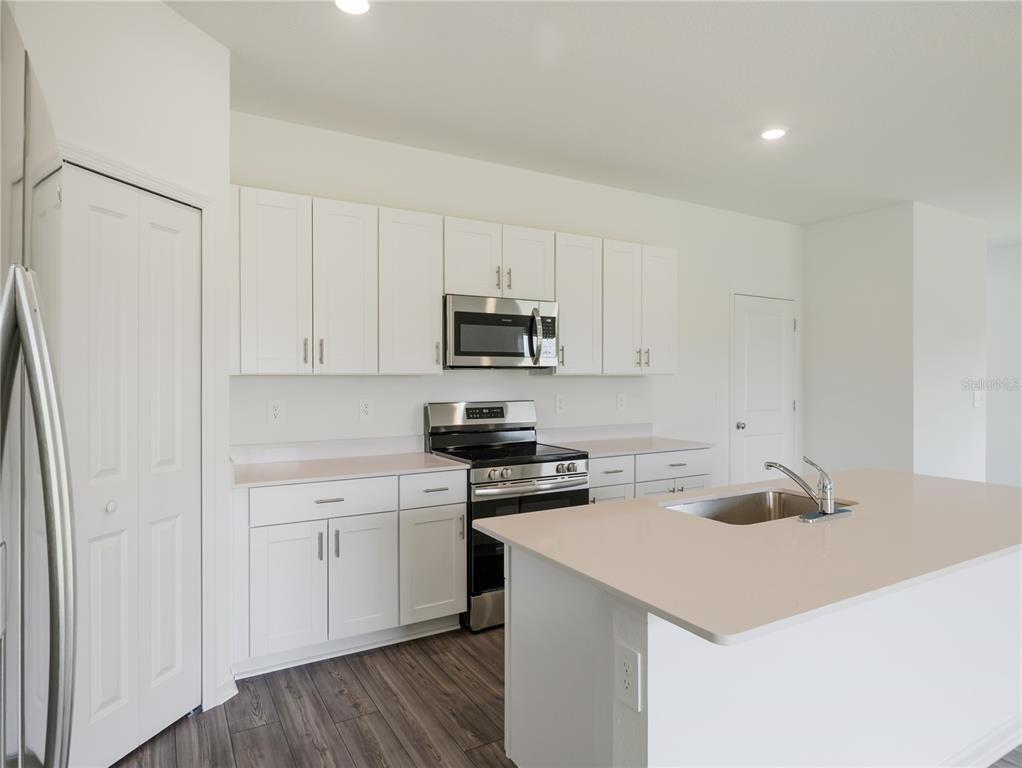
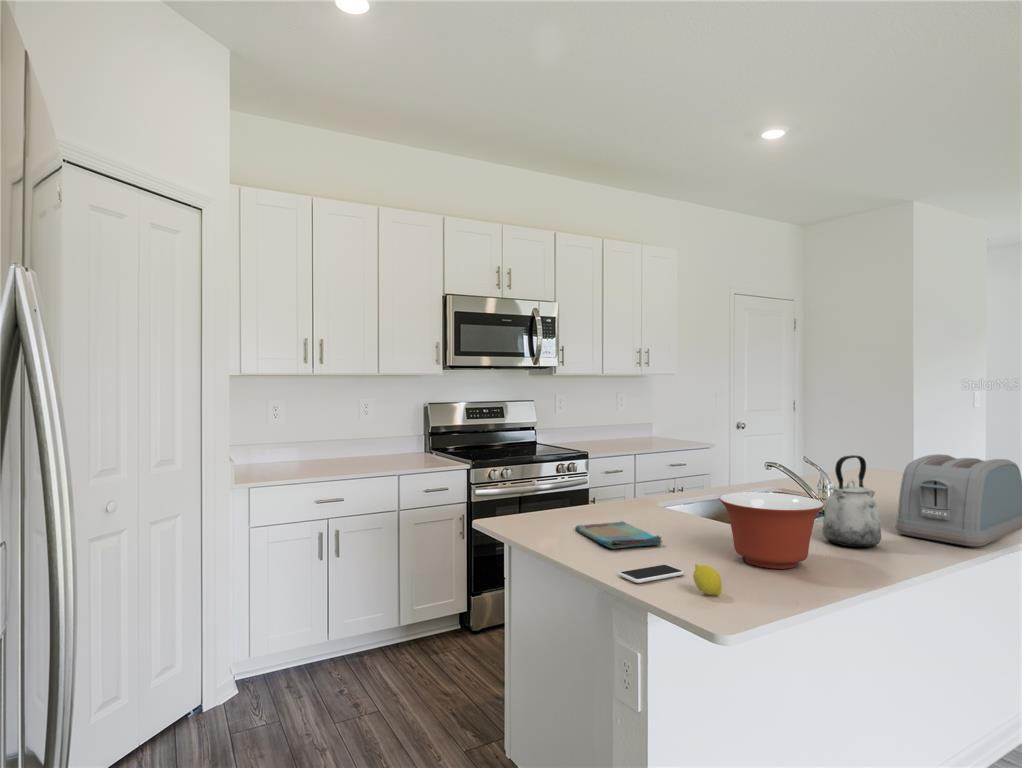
+ toaster [895,453,1022,548]
+ fruit [692,563,723,597]
+ dish towel [574,520,664,550]
+ mixing bowl [718,491,825,570]
+ kettle [821,454,883,548]
+ smartphone [618,564,685,584]
